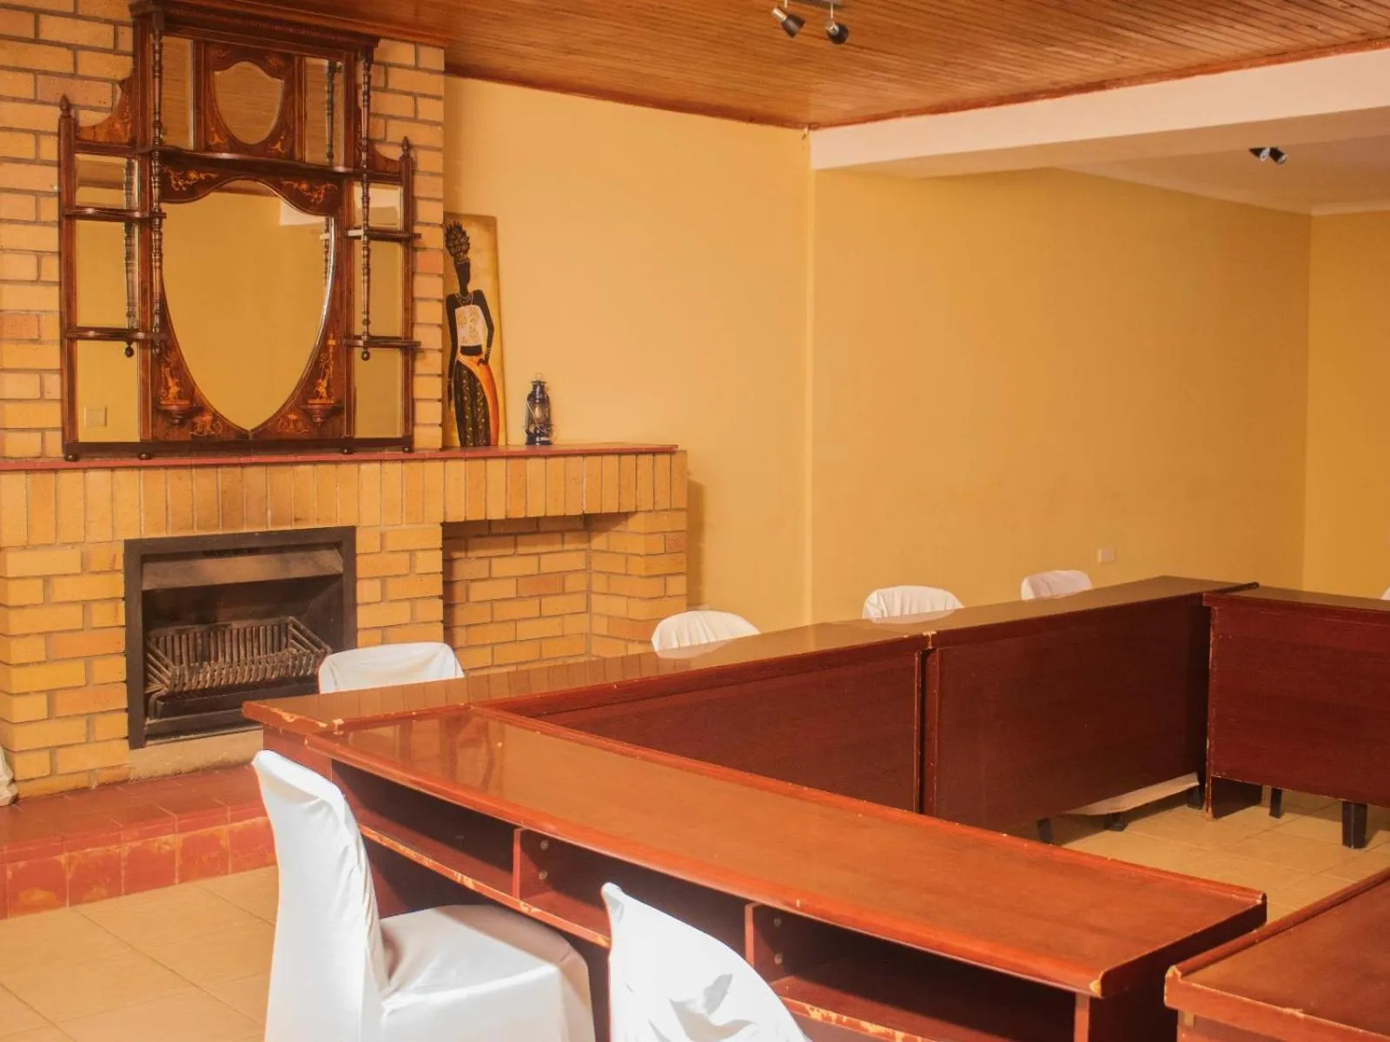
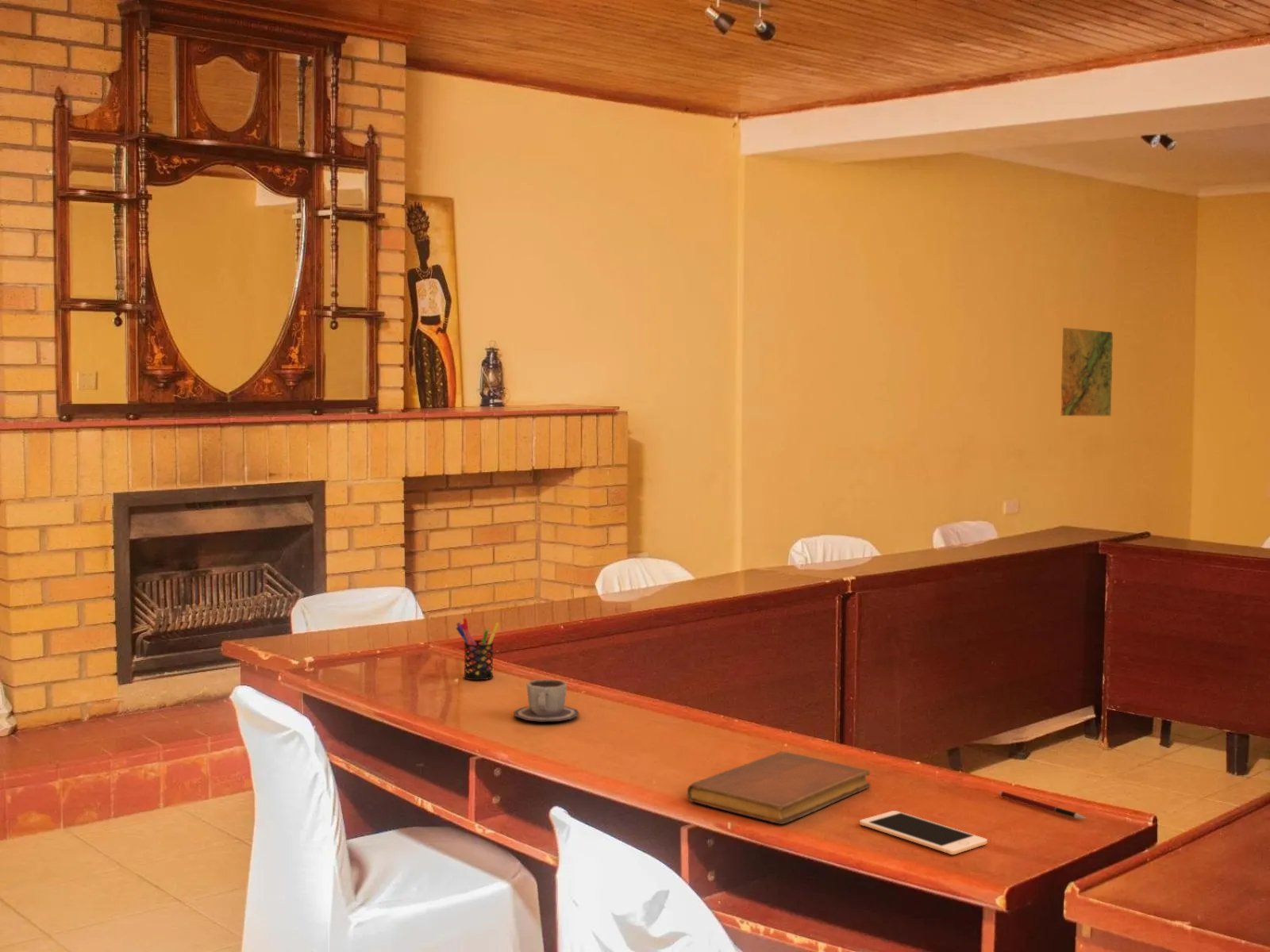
+ notebook [687,751,872,825]
+ pen [999,791,1087,820]
+ cell phone [859,810,988,855]
+ pen holder [456,617,500,681]
+ map [1060,327,1114,417]
+ cup [513,678,580,723]
